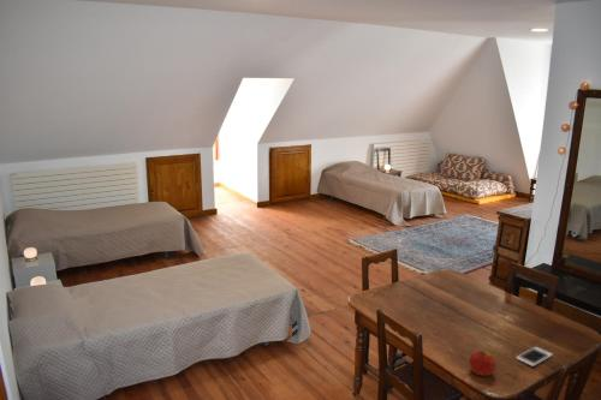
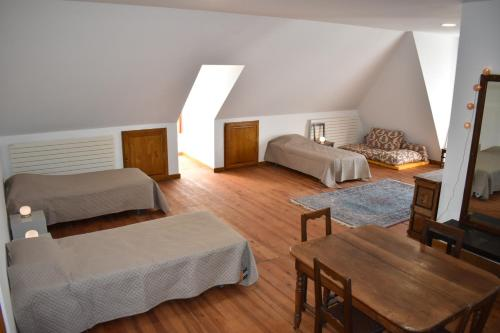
- apple [468,350,498,377]
- cell phone [514,346,554,368]
